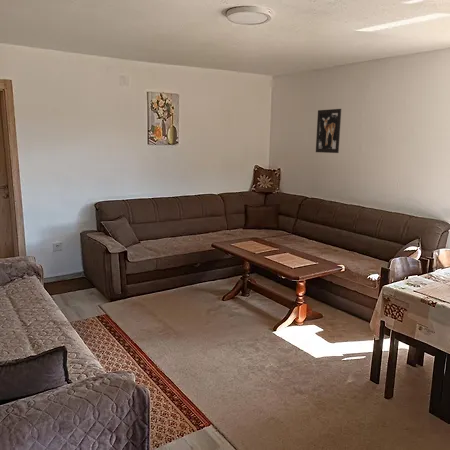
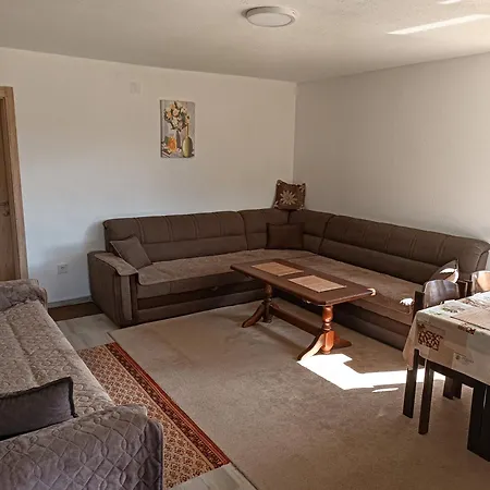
- wall art [315,108,342,154]
